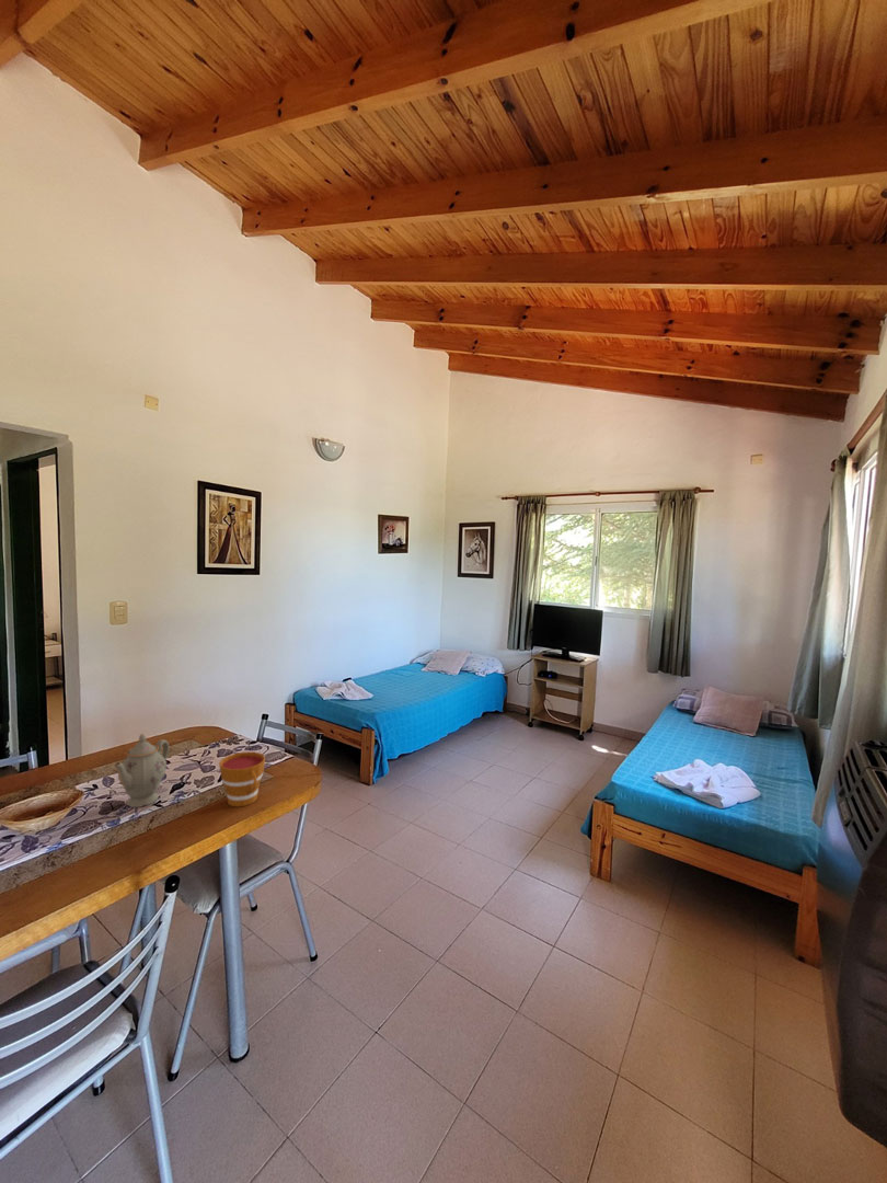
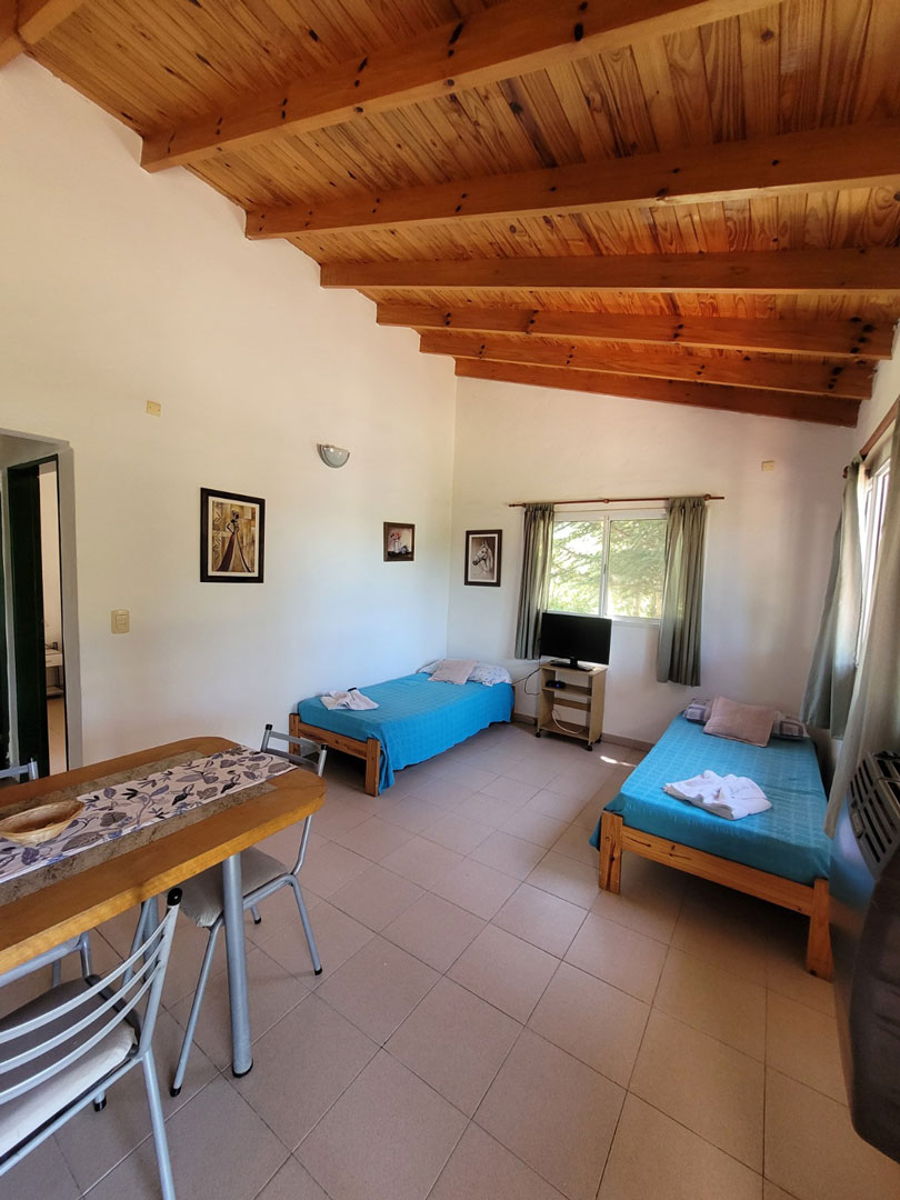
- chinaware [112,733,170,808]
- cup [218,750,266,807]
